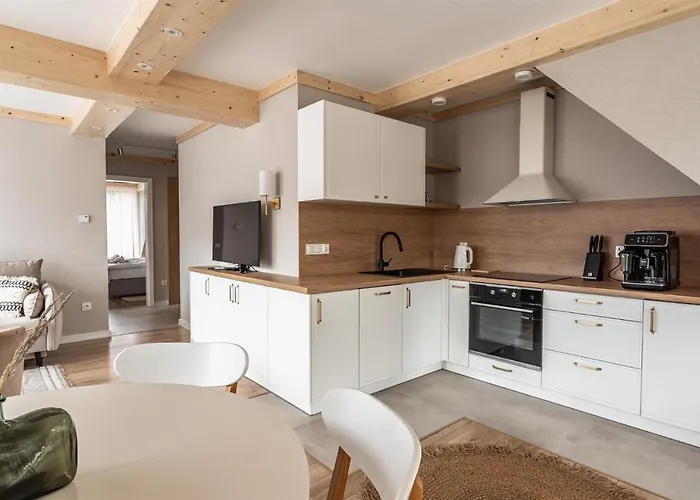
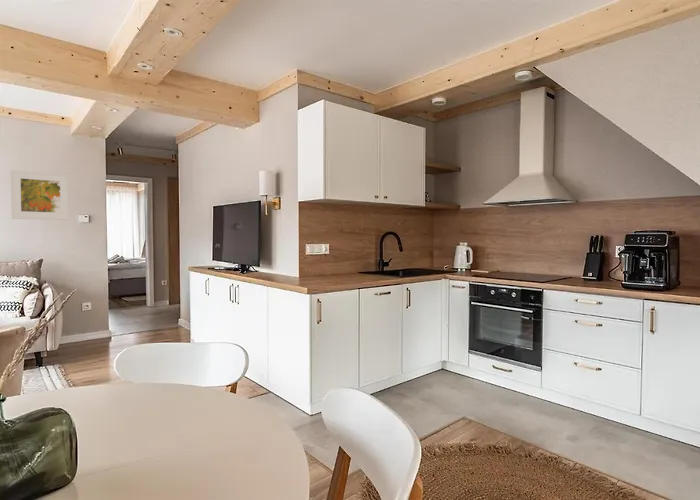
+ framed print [10,169,70,221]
